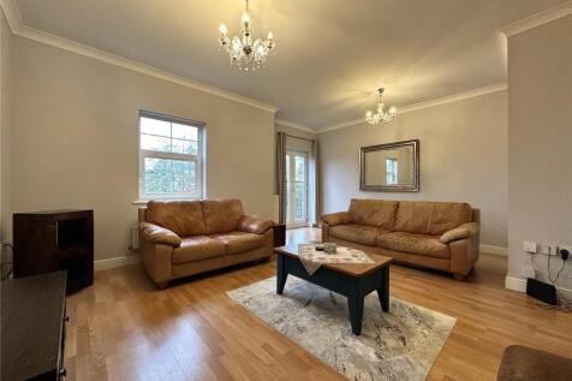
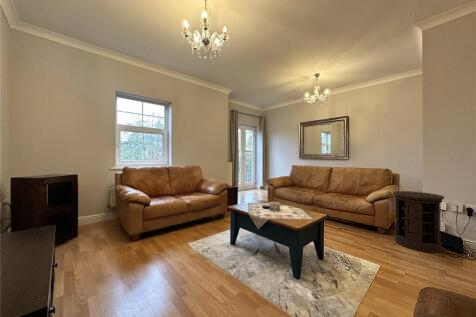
+ side table [392,190,445,254]
